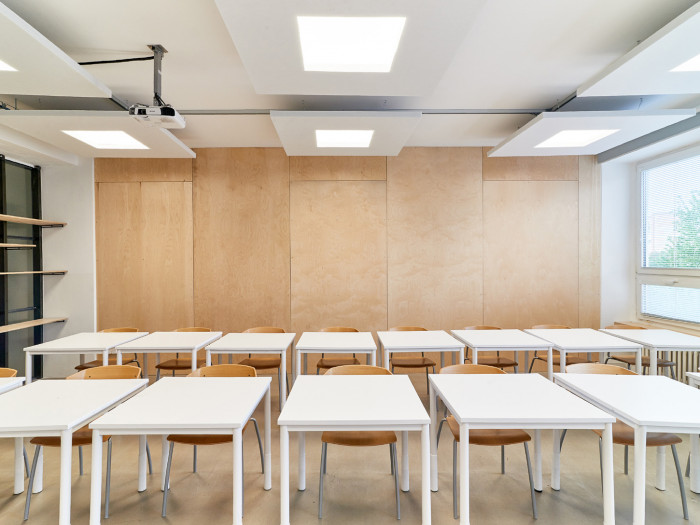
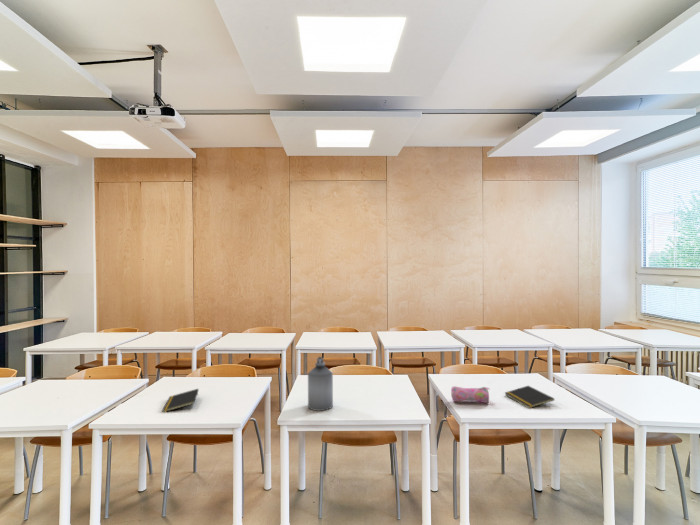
+ notepad [504,385,555,409]
+ notepad [162,388,200,413]
+ pencil case [450,385,490,404]
+ bottle [307,356,334,412]
